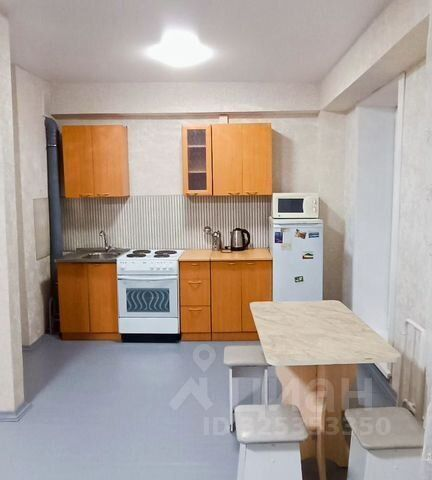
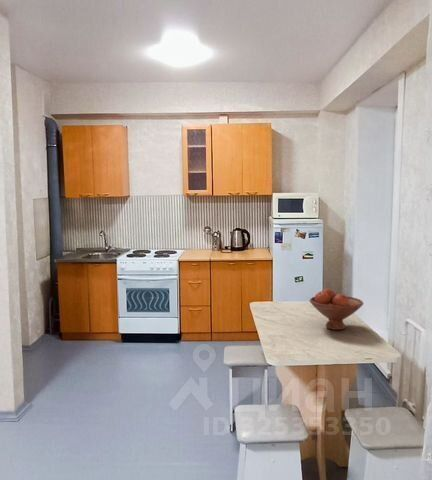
+ fruit bowl [309,287,364,331]
